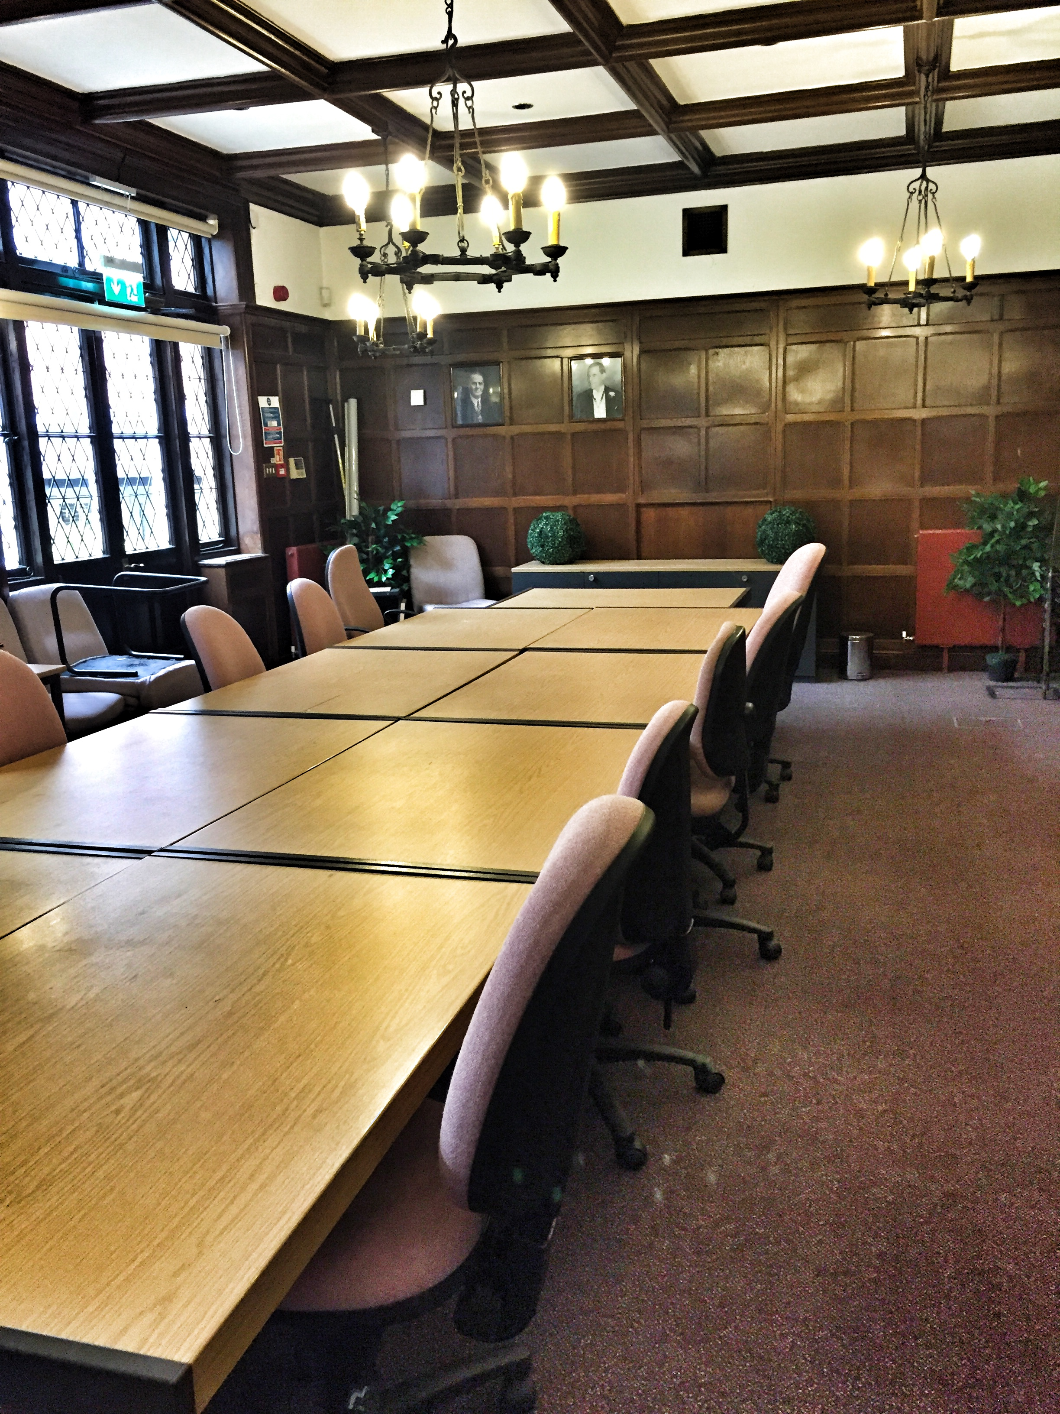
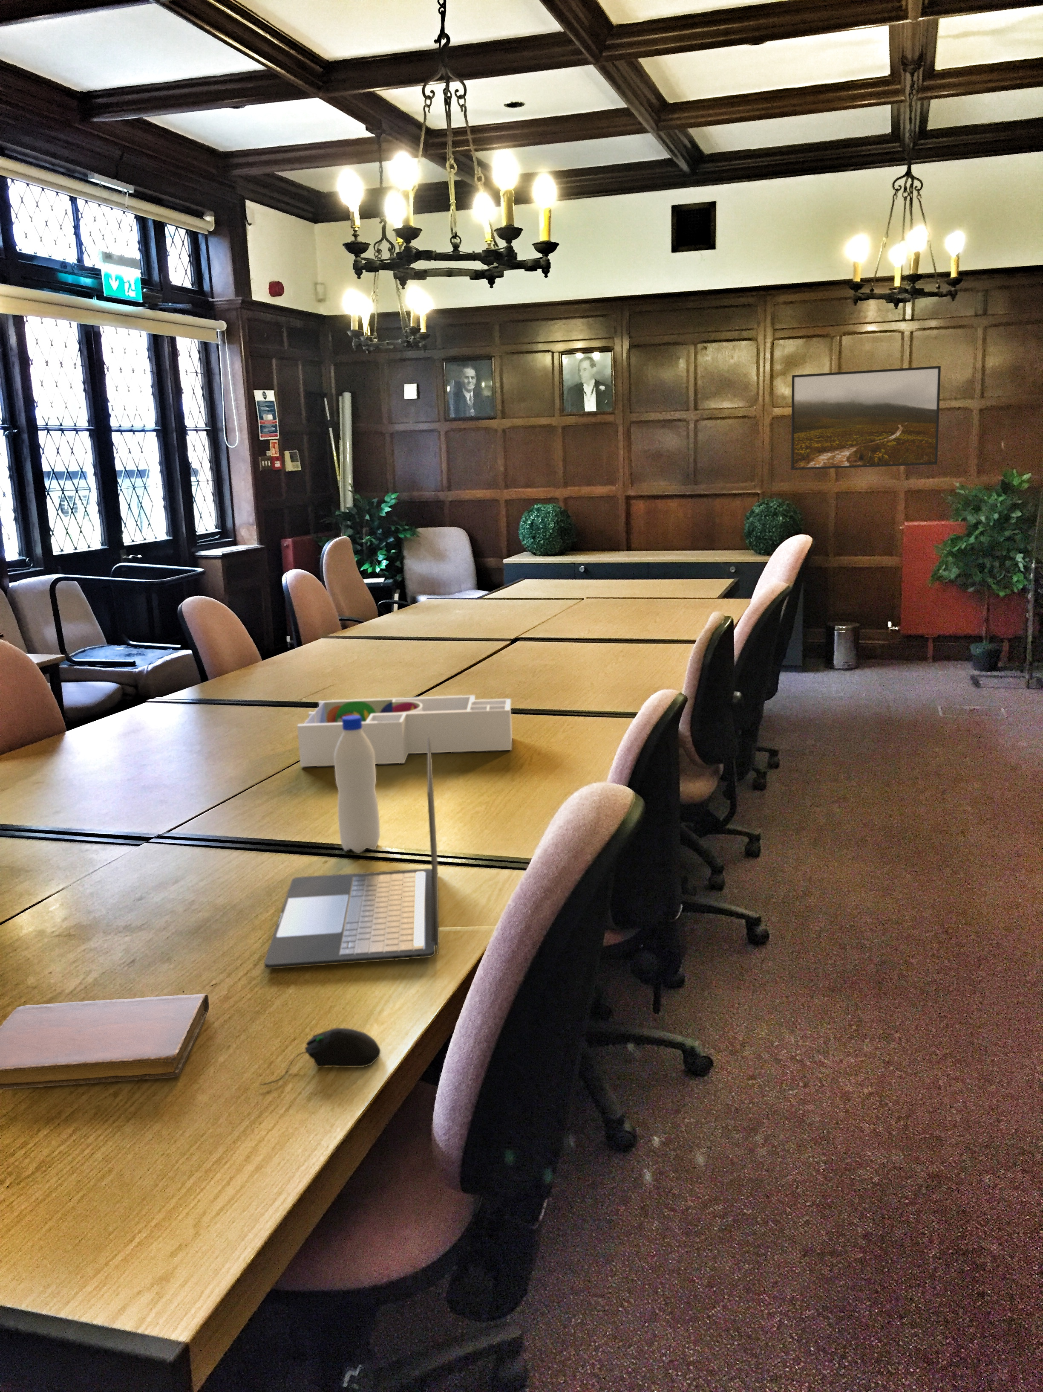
+ desk organizer [297,695,513,767]
+ water bottle [334,716,380,854]
+ laptop [264,738,439,969]
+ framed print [790,365,941,470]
+ notebook [0,993,209,1089]
+ computer mouse [259,1027,381,1086]
